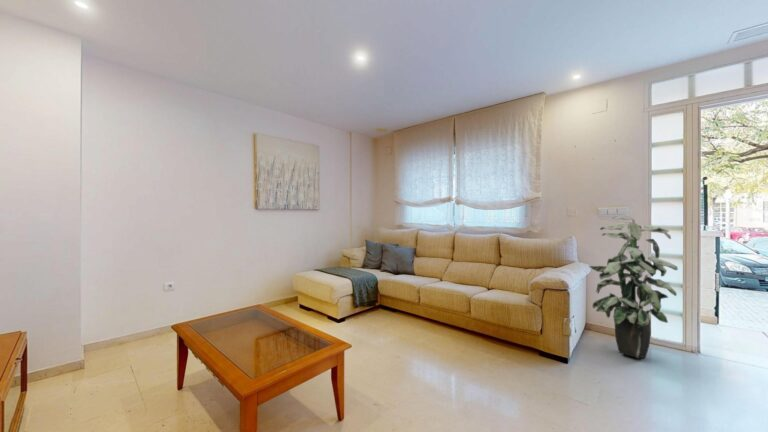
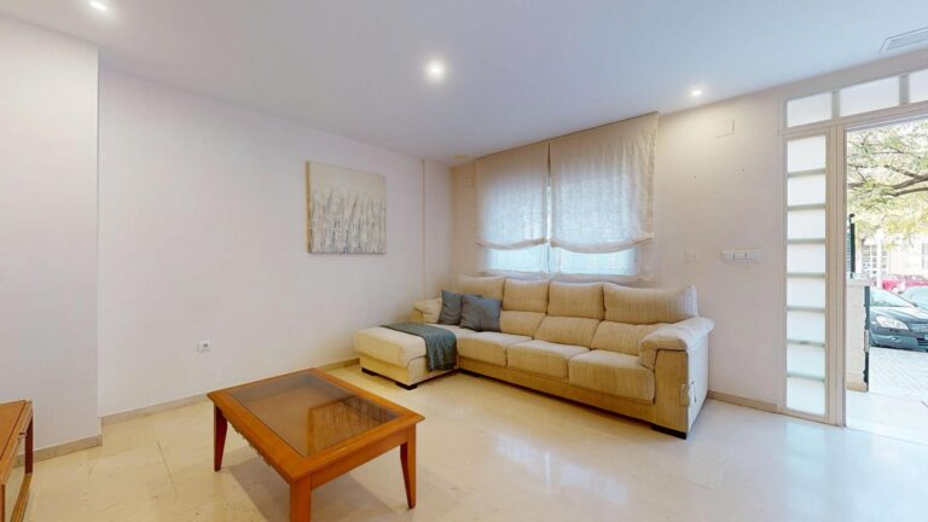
- indoor plant [588,215,679,359]
